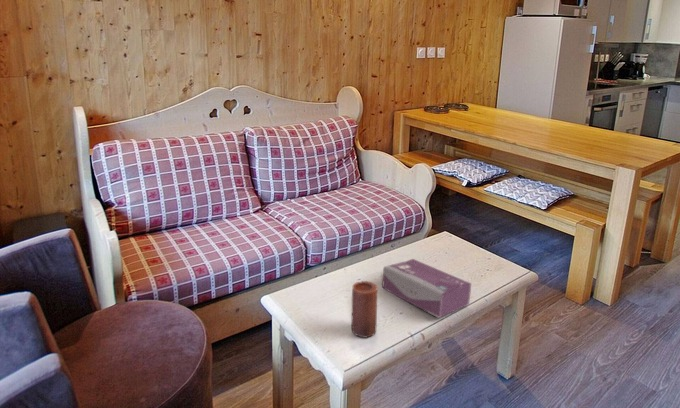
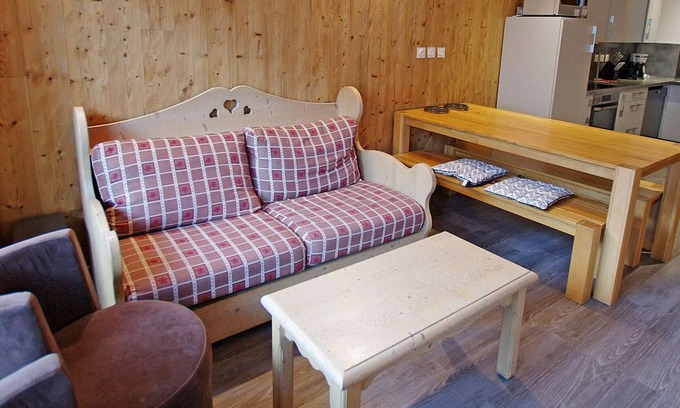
- tissue box [381,258,472,319]
- candle [351,280,378,339]
